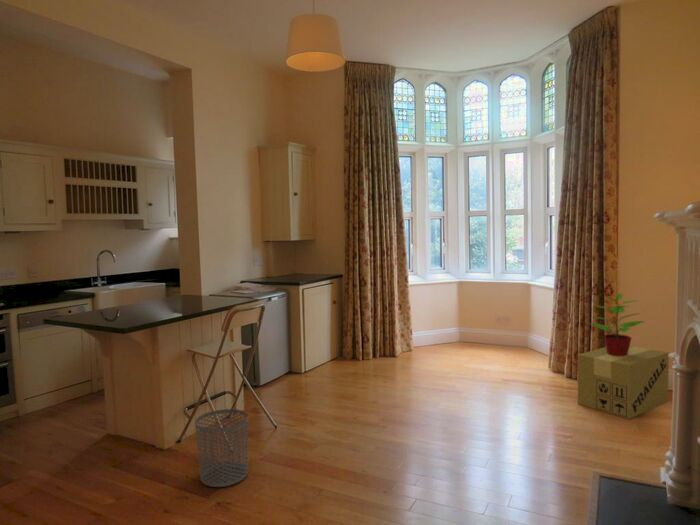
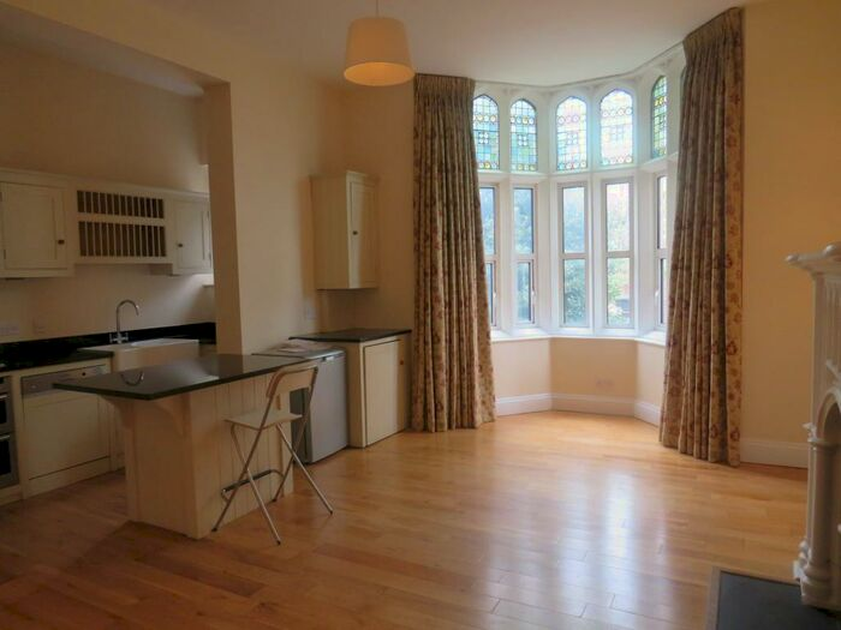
- potted plant [587,291,646,356]
- cardboard box [577,345,670,420]
- waste bin [194,408,249,488]
